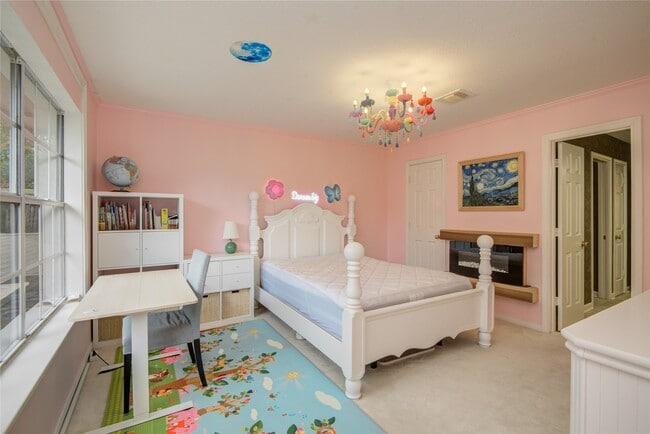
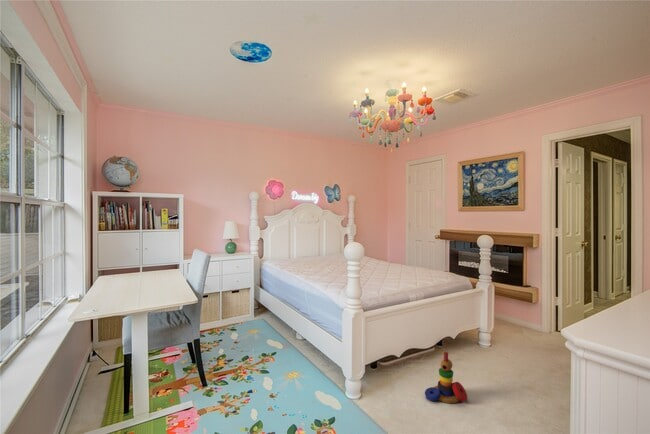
+ stacking toy [424,351,468,404]
